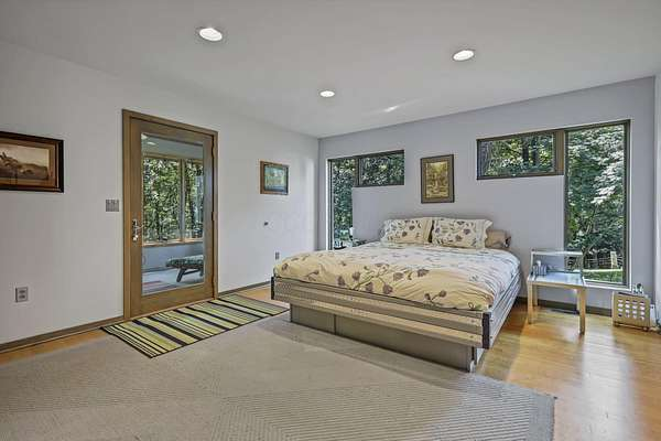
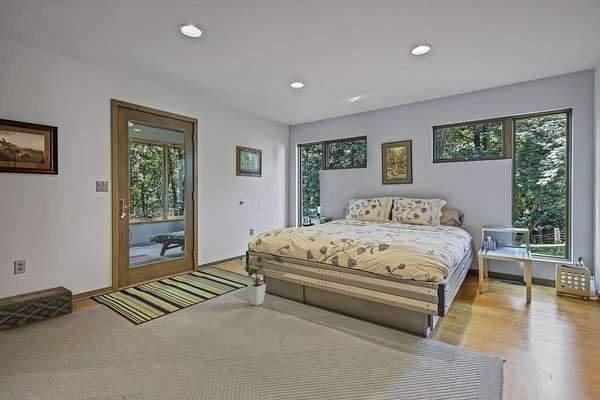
+ house plant [235,255,284,307]
+ woven basket [0,285,74,333]
